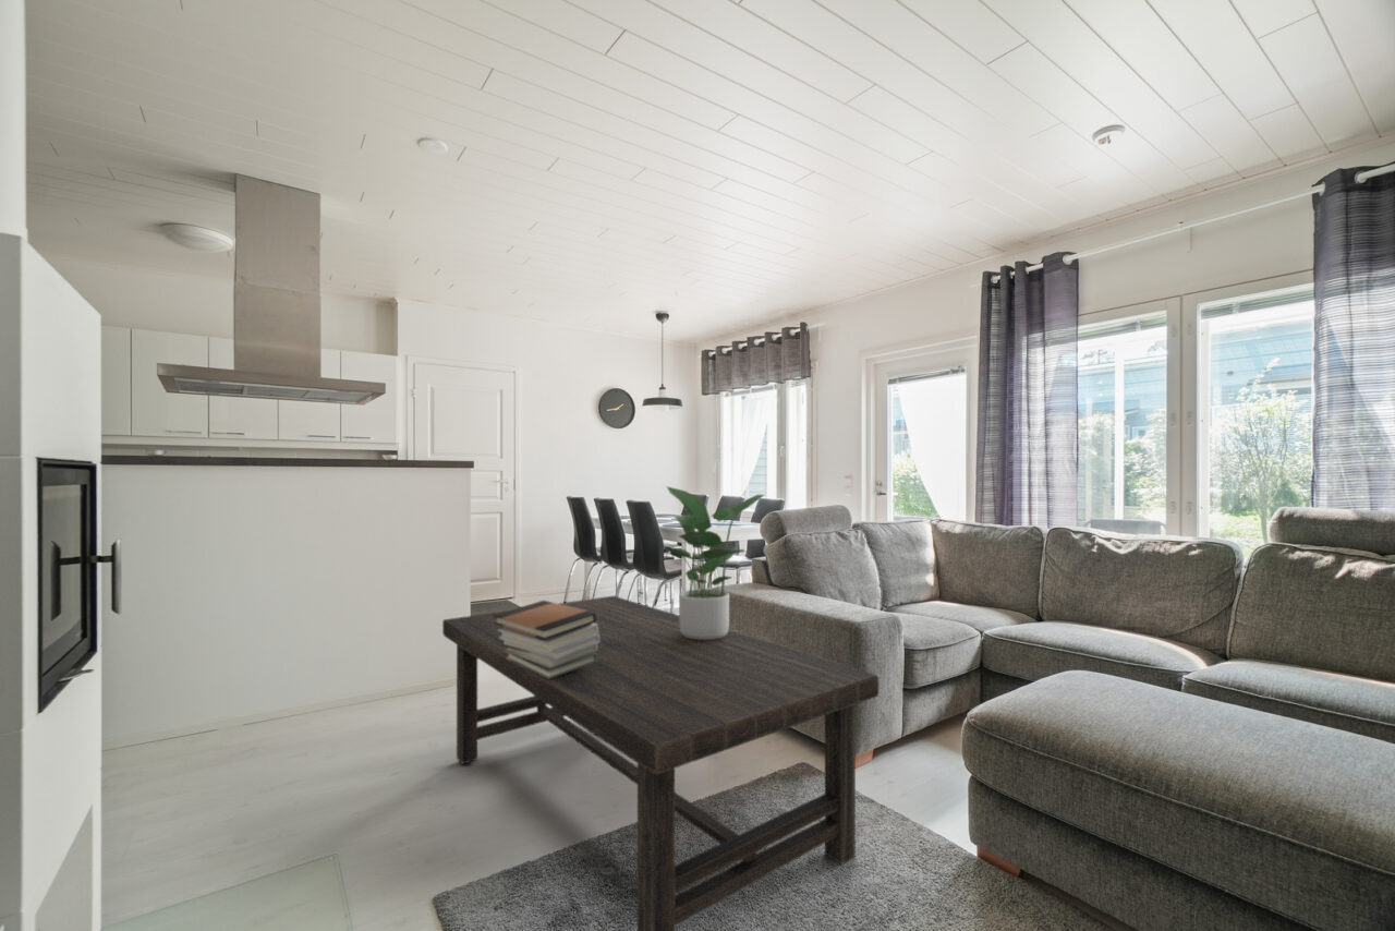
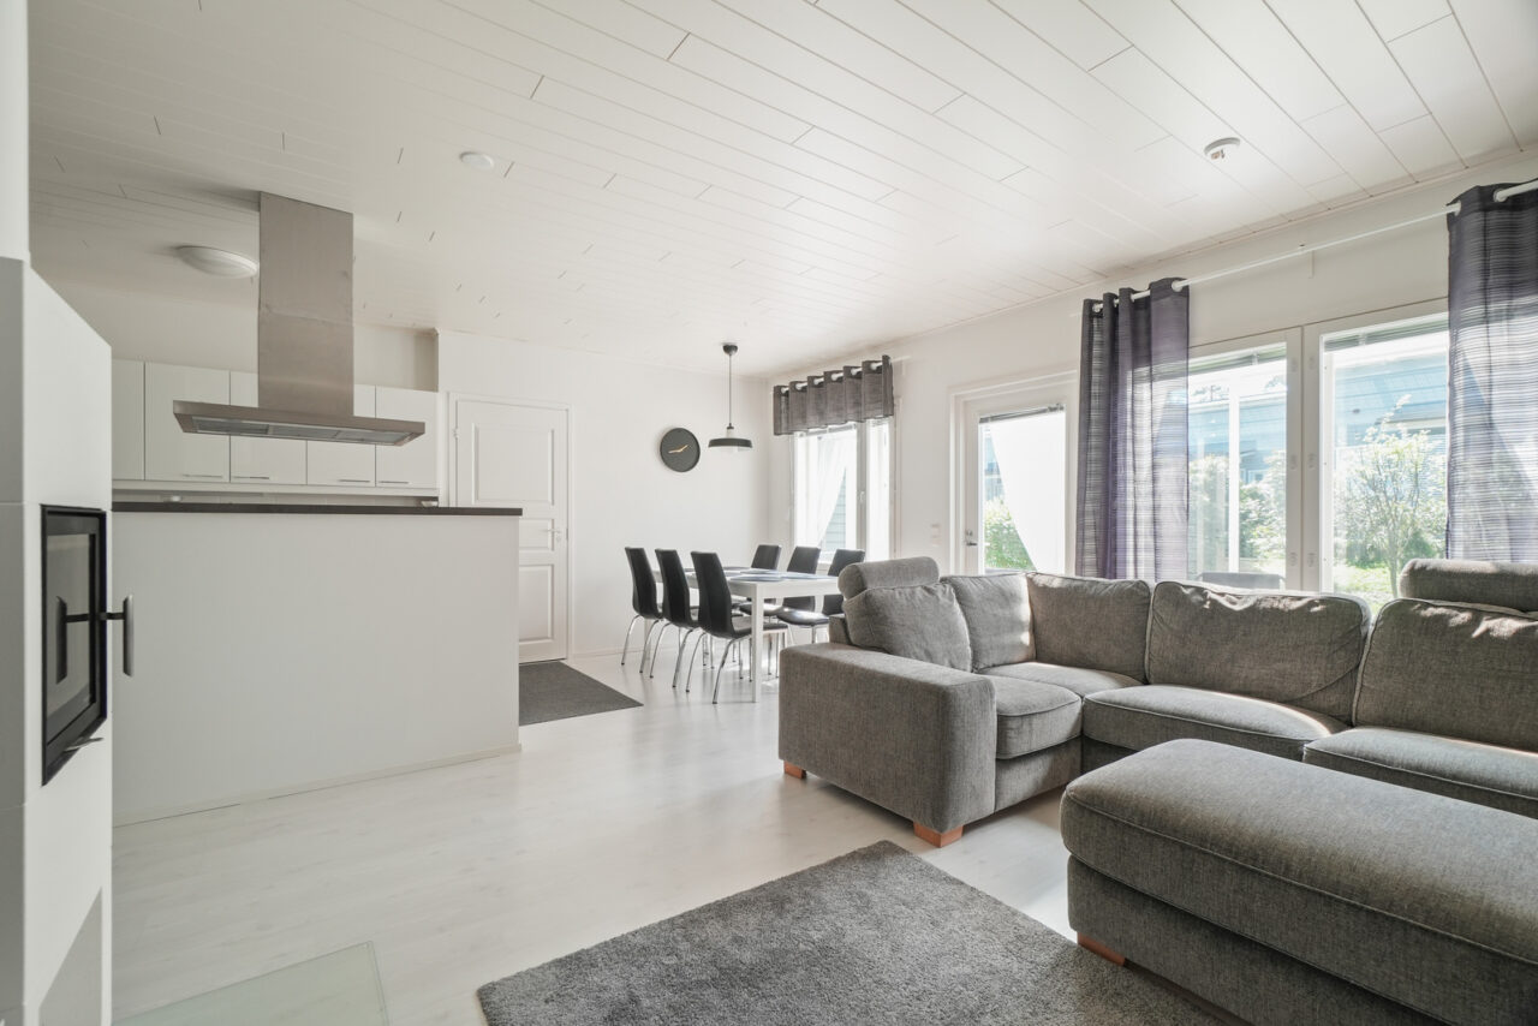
- potted plant [659,485,765,640]
- book stack [493,600,601,679]
- coffee table [441,595,880,931]
